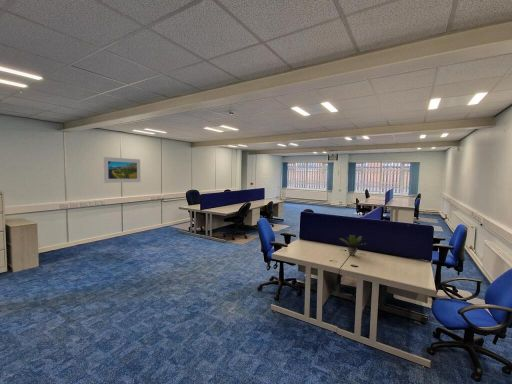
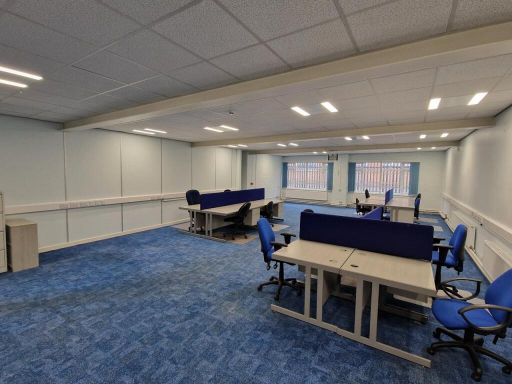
- potted plant [339,234,368,257]
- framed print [103,156,141,184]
